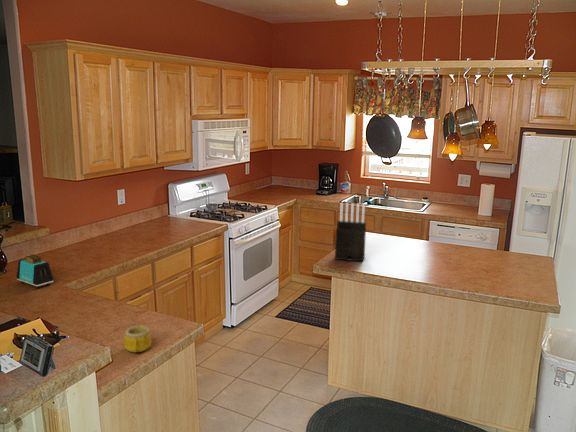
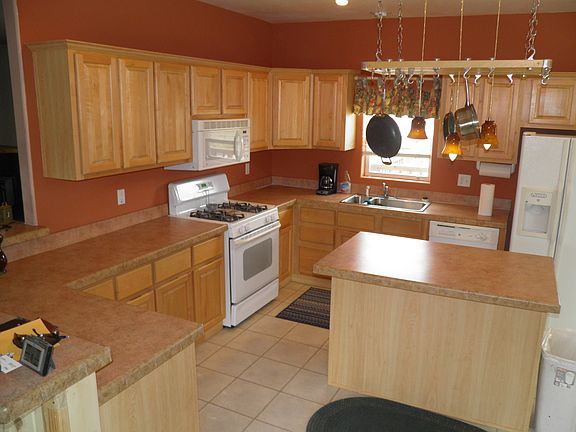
- knife block [334,202,367,263]
- mug [123,324,152,353]
- toaster [15,254,54,289]
